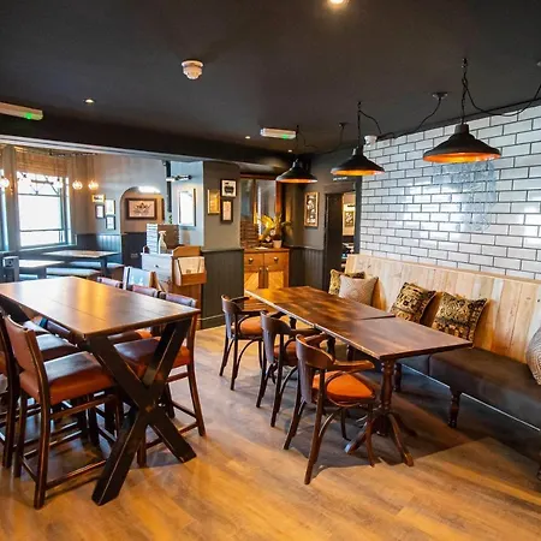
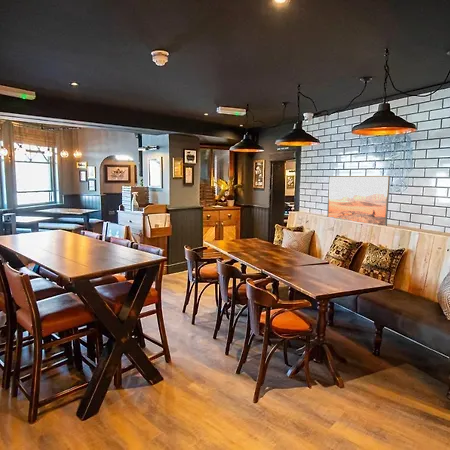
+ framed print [326,175,391,227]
